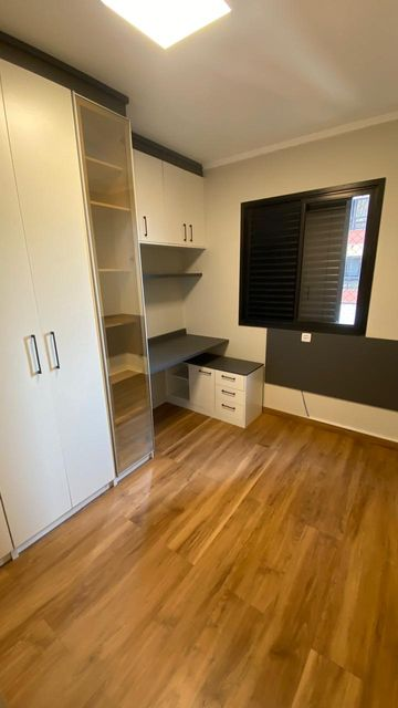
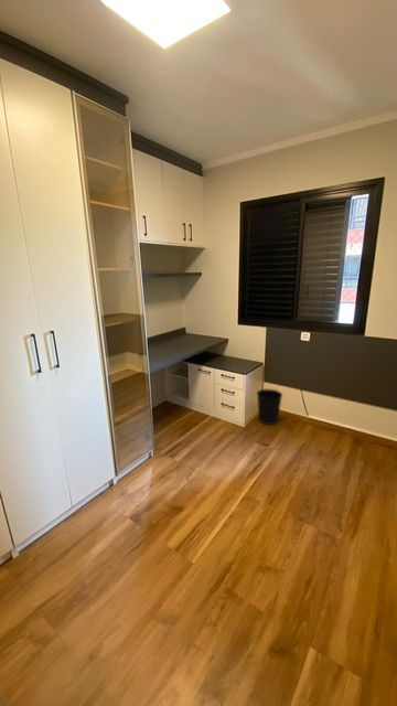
+ wastebasket [256,388,283,426]
